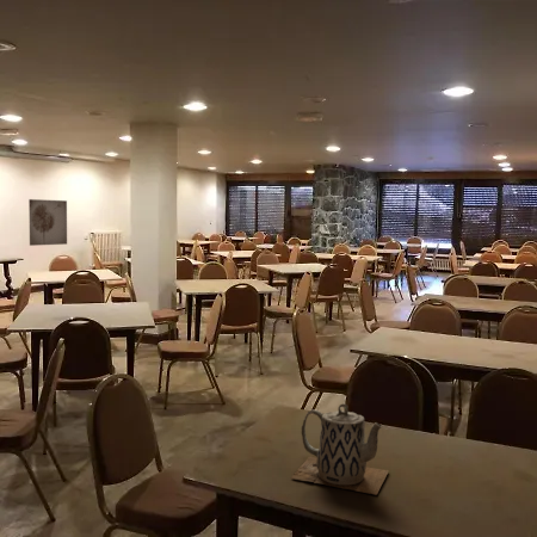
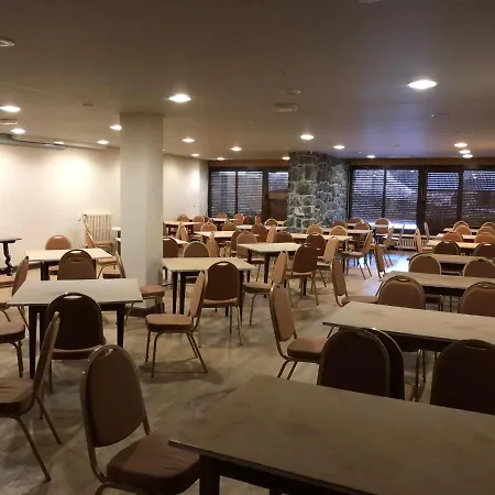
- teapot [290,402,390,496]
- wall art [27,198,68,247]
